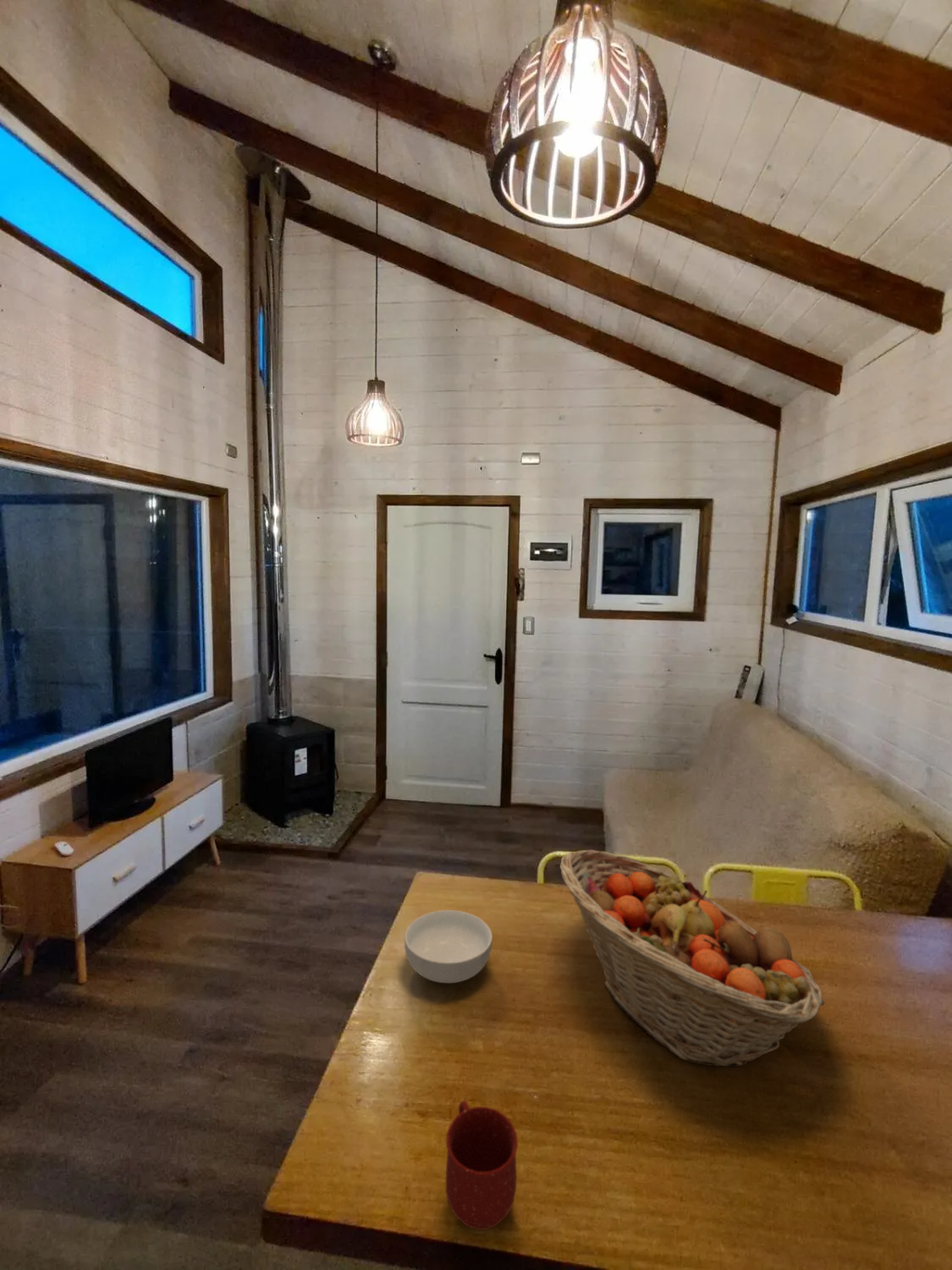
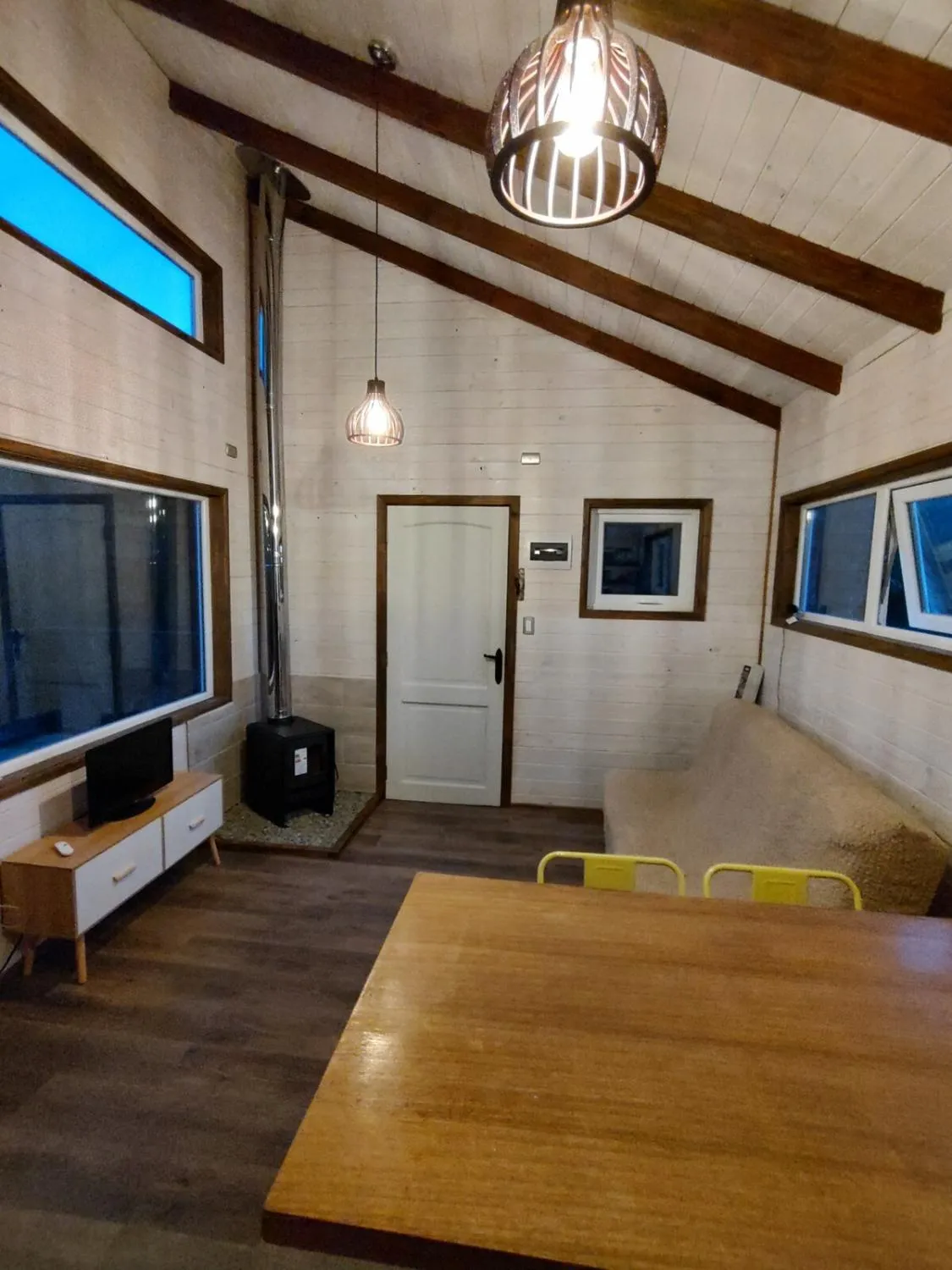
- mug [445,1100,519,1231]
- cereal bowl [404,909,493,984]
- fruit basket [559,849,825,1068]
